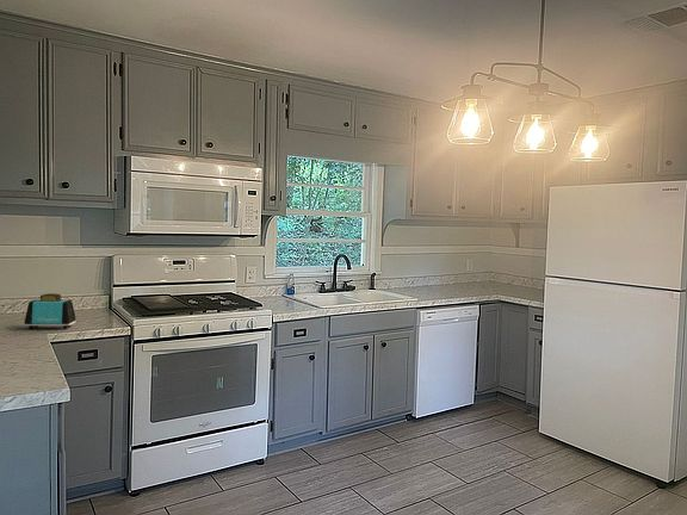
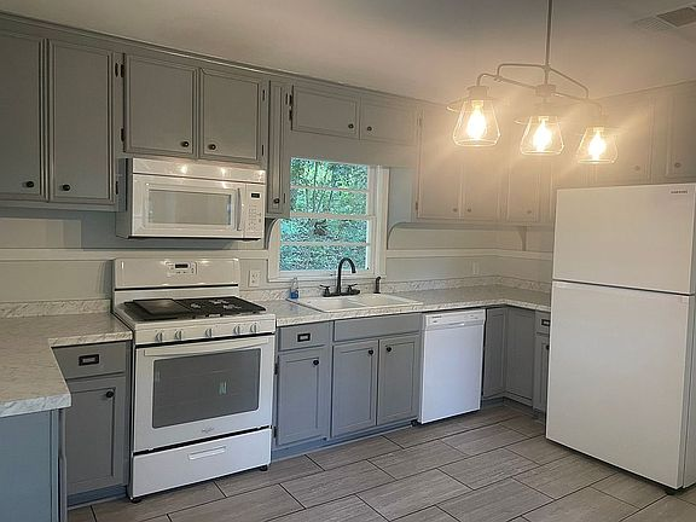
- toaster [23,292,76,330]
